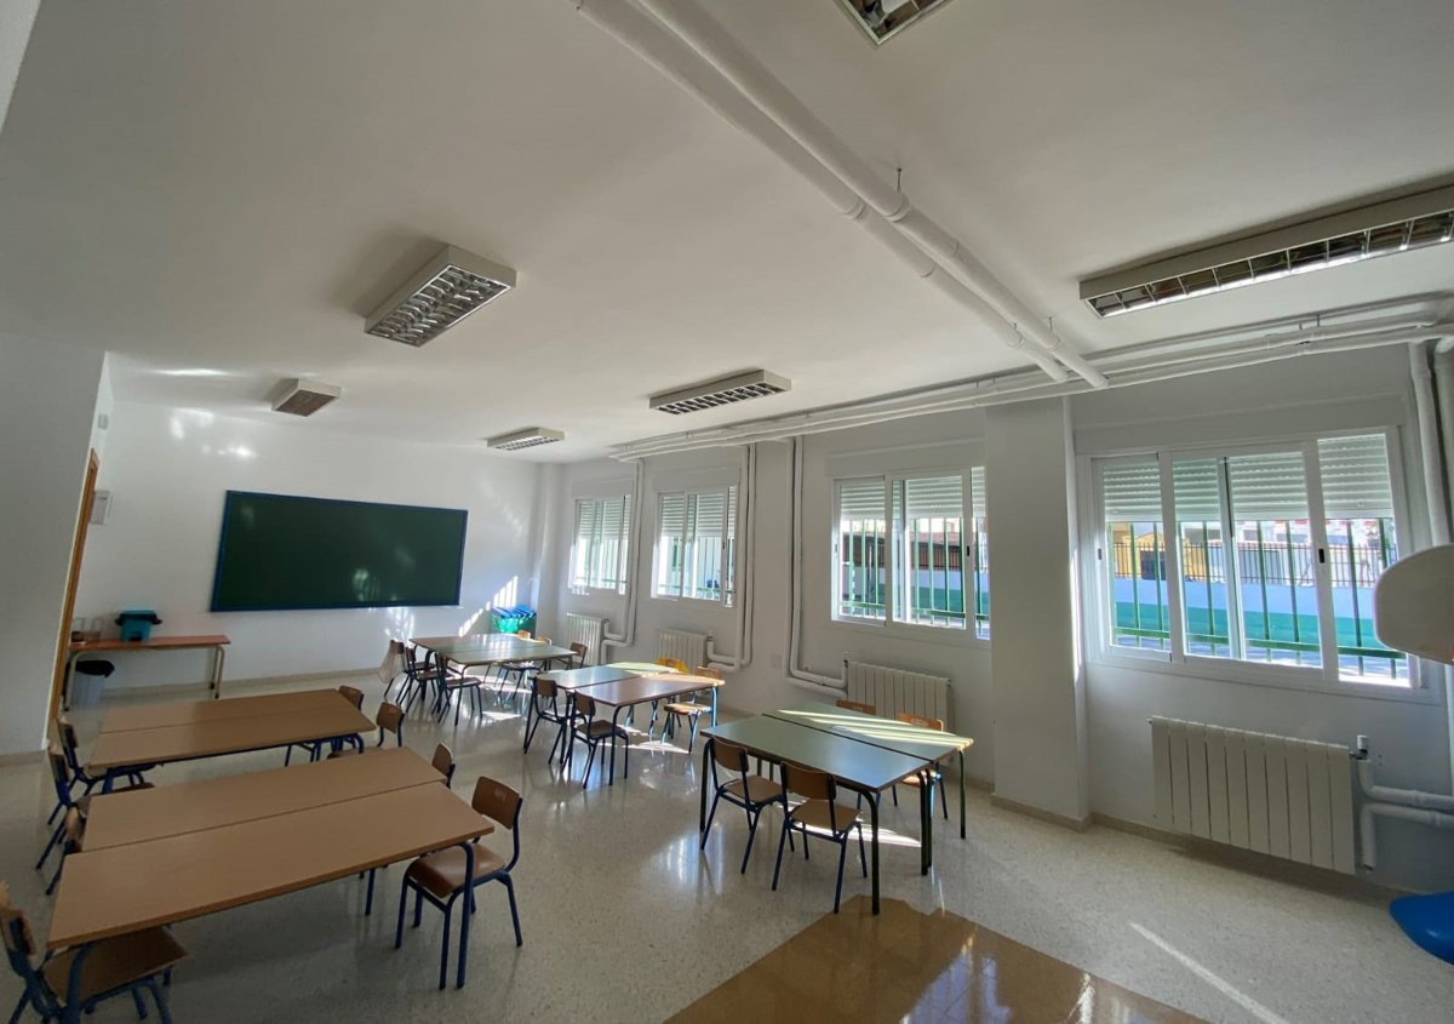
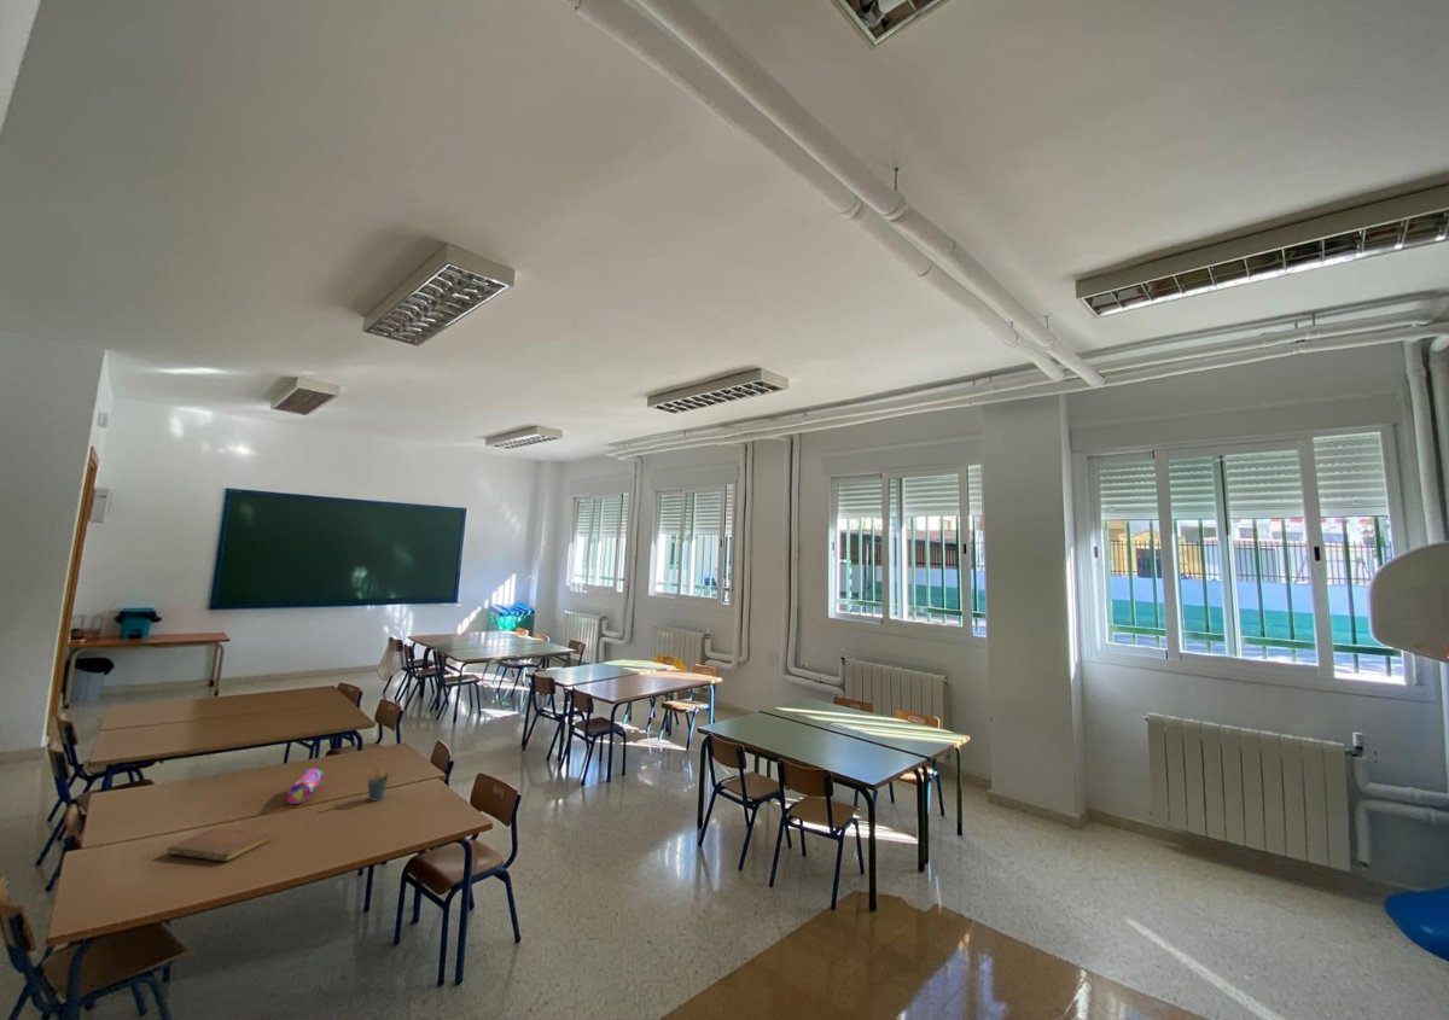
+ pen holder [366,768,391,802]
+ notebook [167,826,272,863]
+ pencil case [286,768,325,805]
